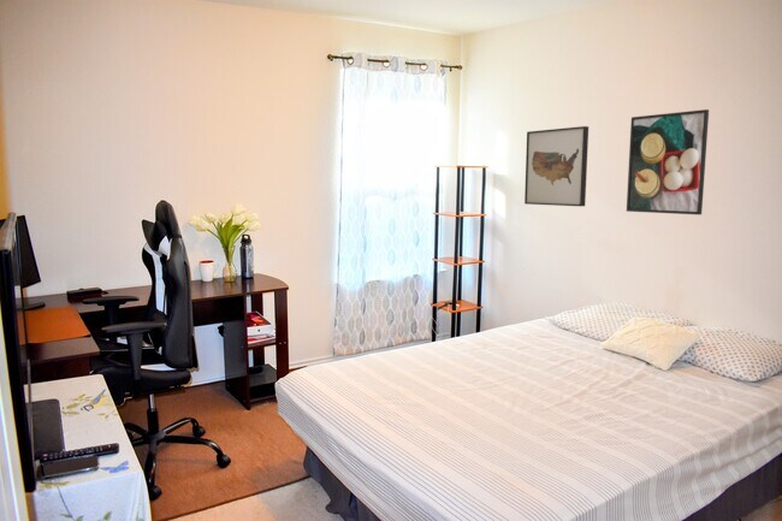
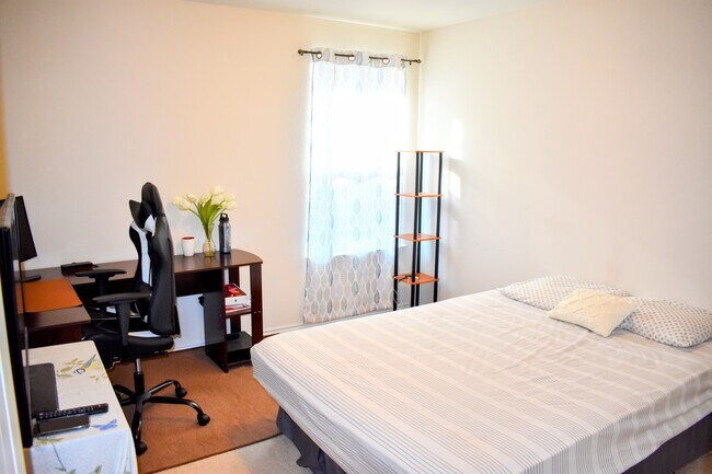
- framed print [626,108,710,215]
- wall art [523,125,590,207]
